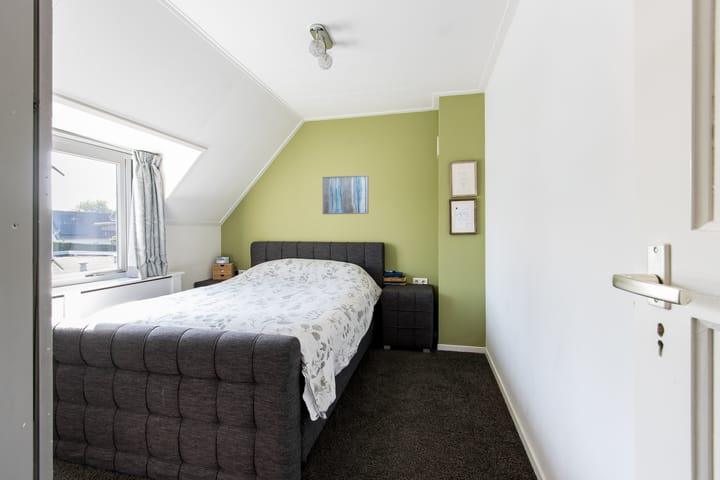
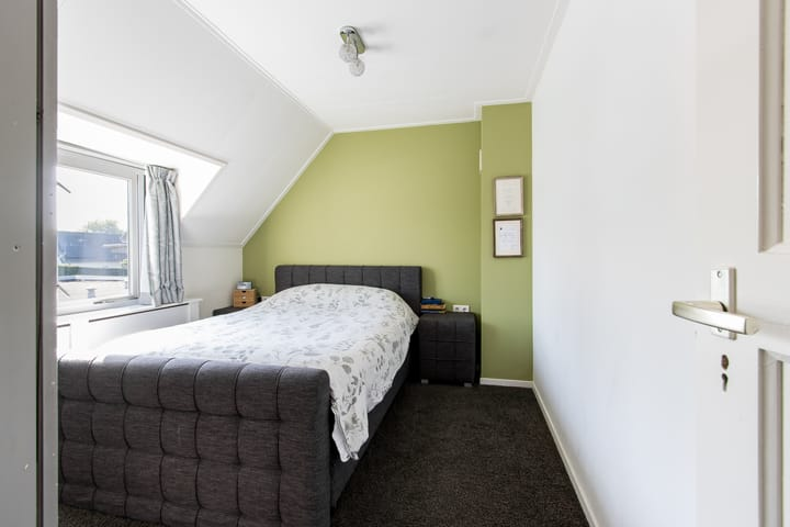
- wall art [322,174,369,215]
